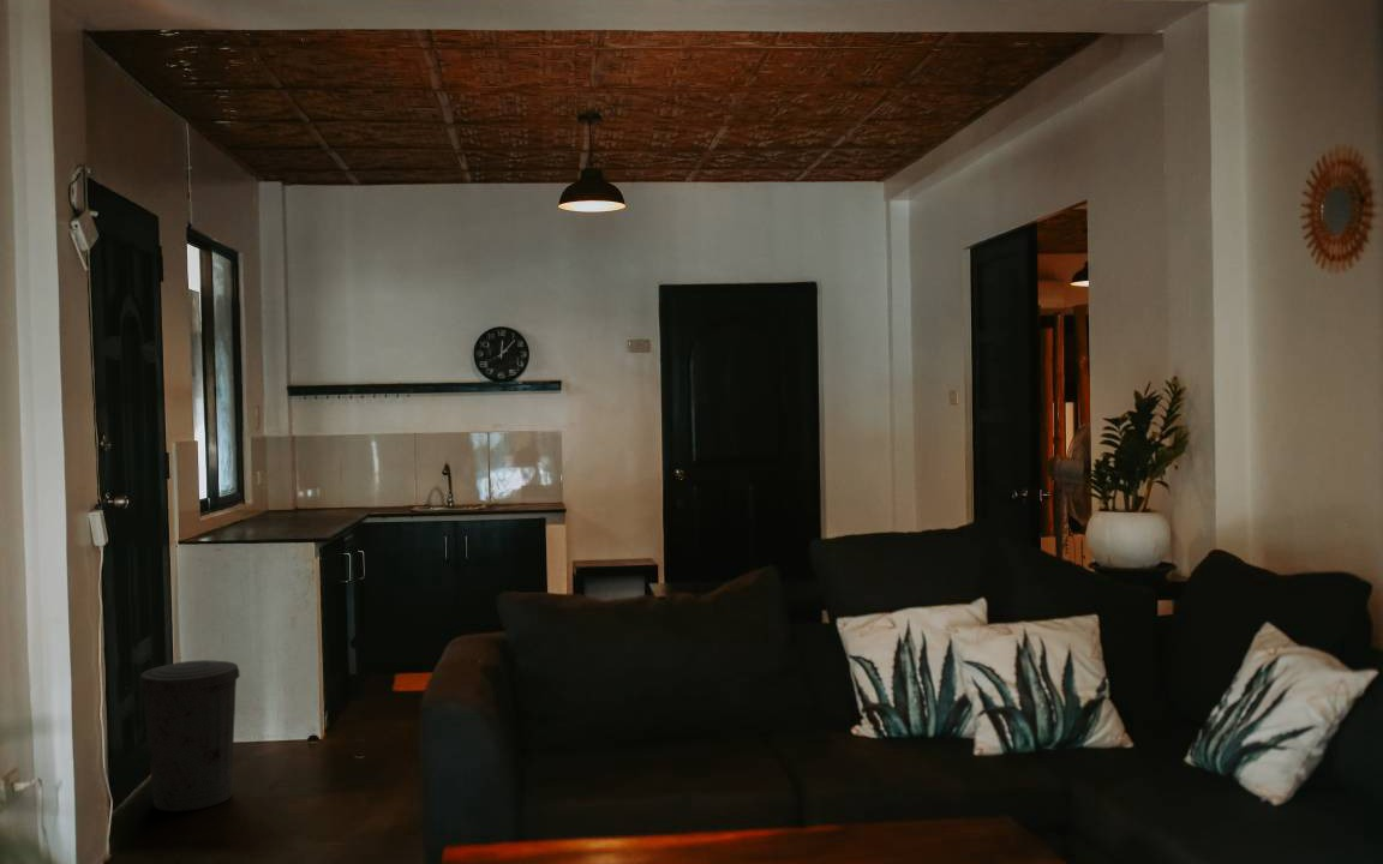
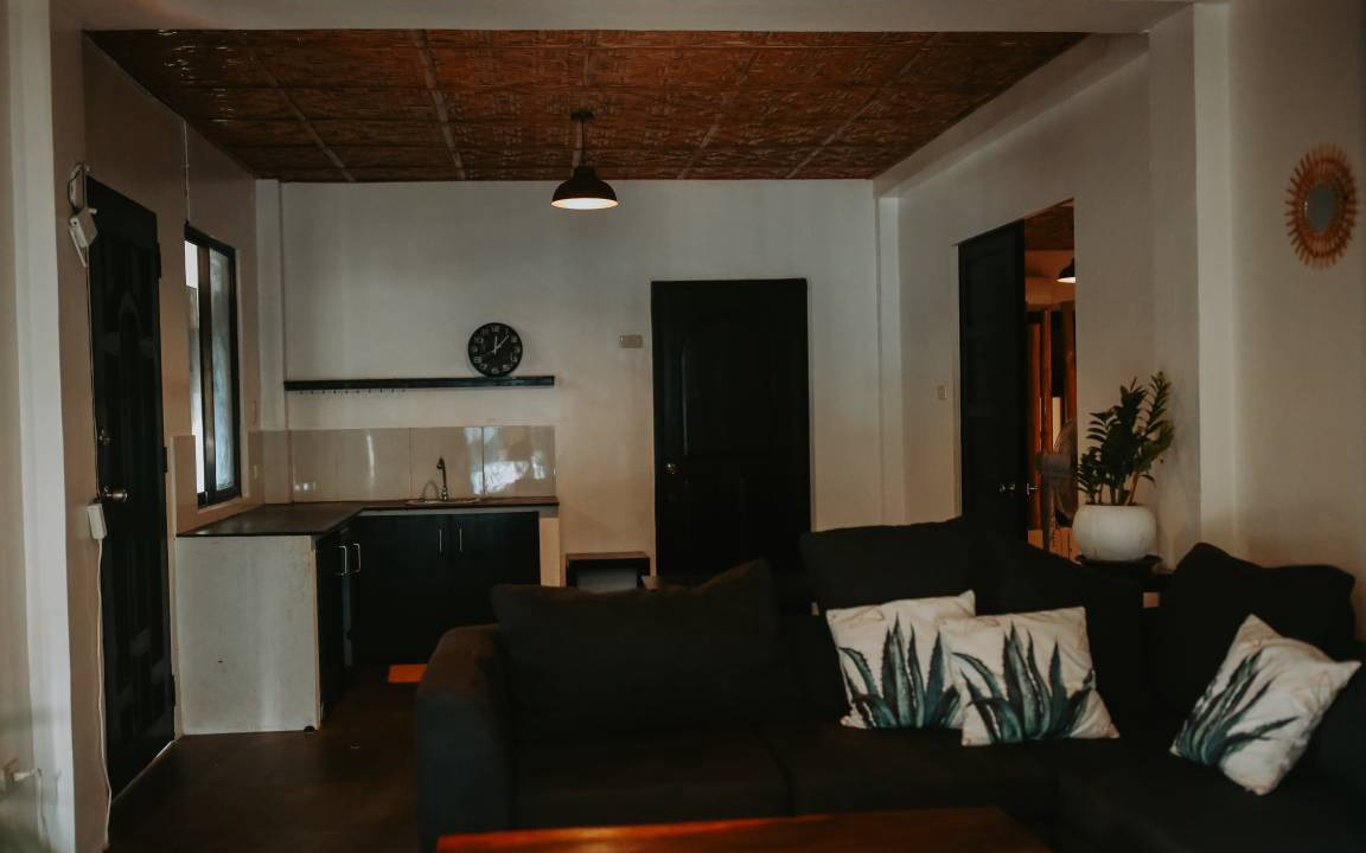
- trash can [138,659,241,812]
